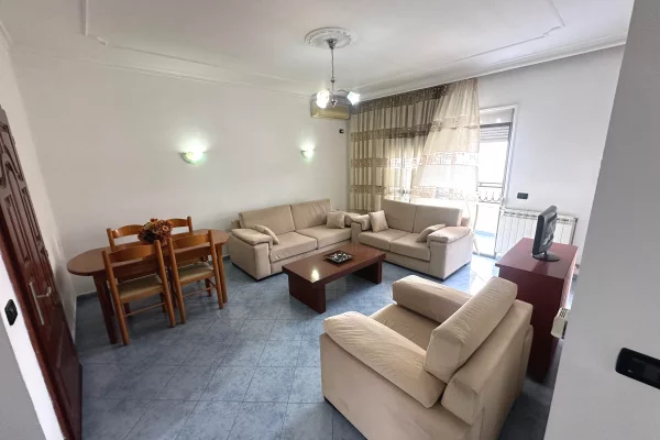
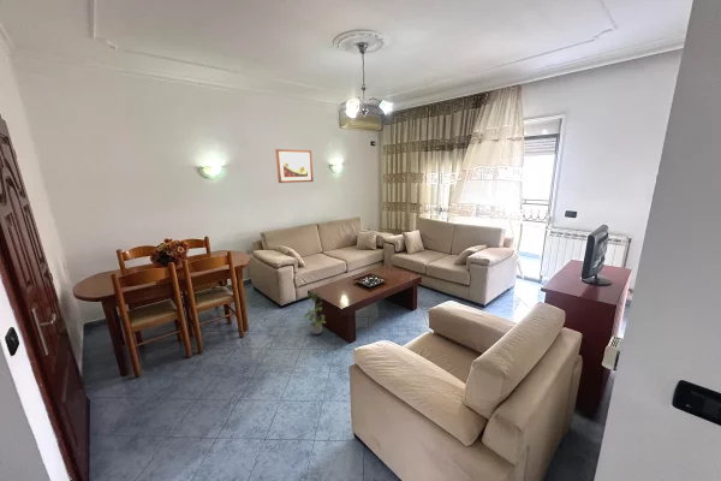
+ potted plant [303,289,327,335]
+ wall art [274,148,315,184]
